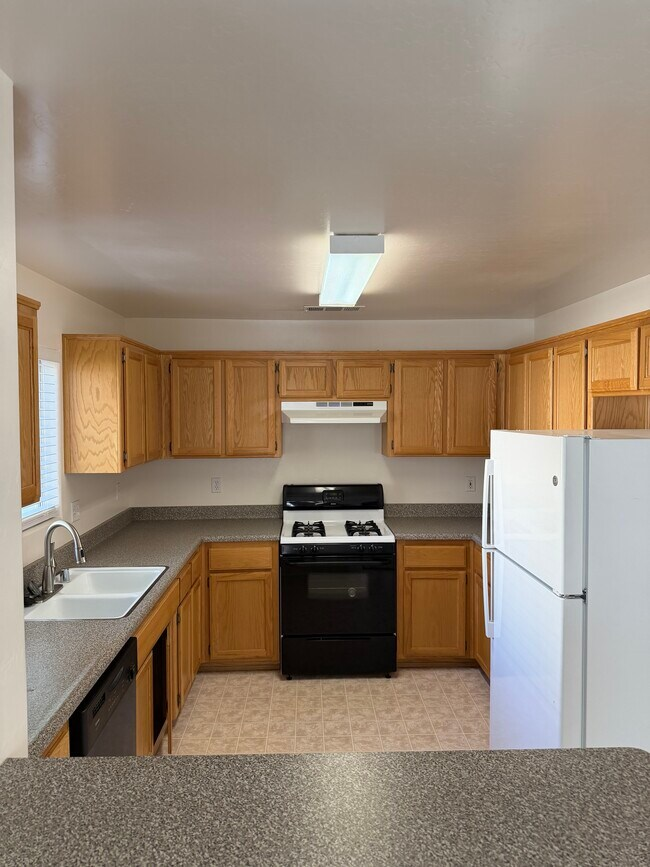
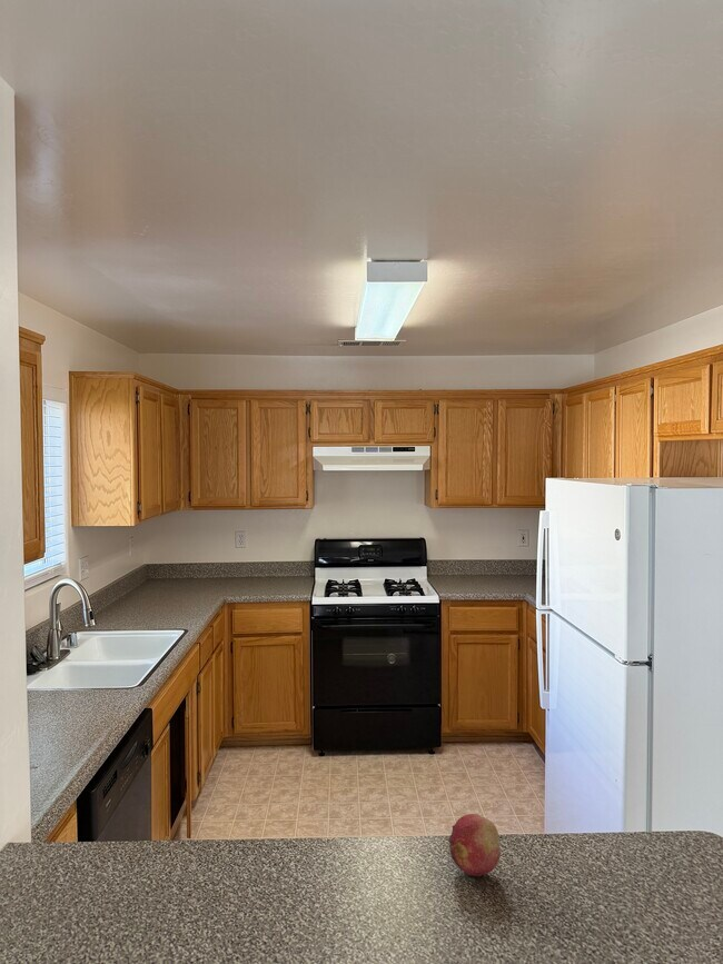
+ fruit [448,813,502,877]
